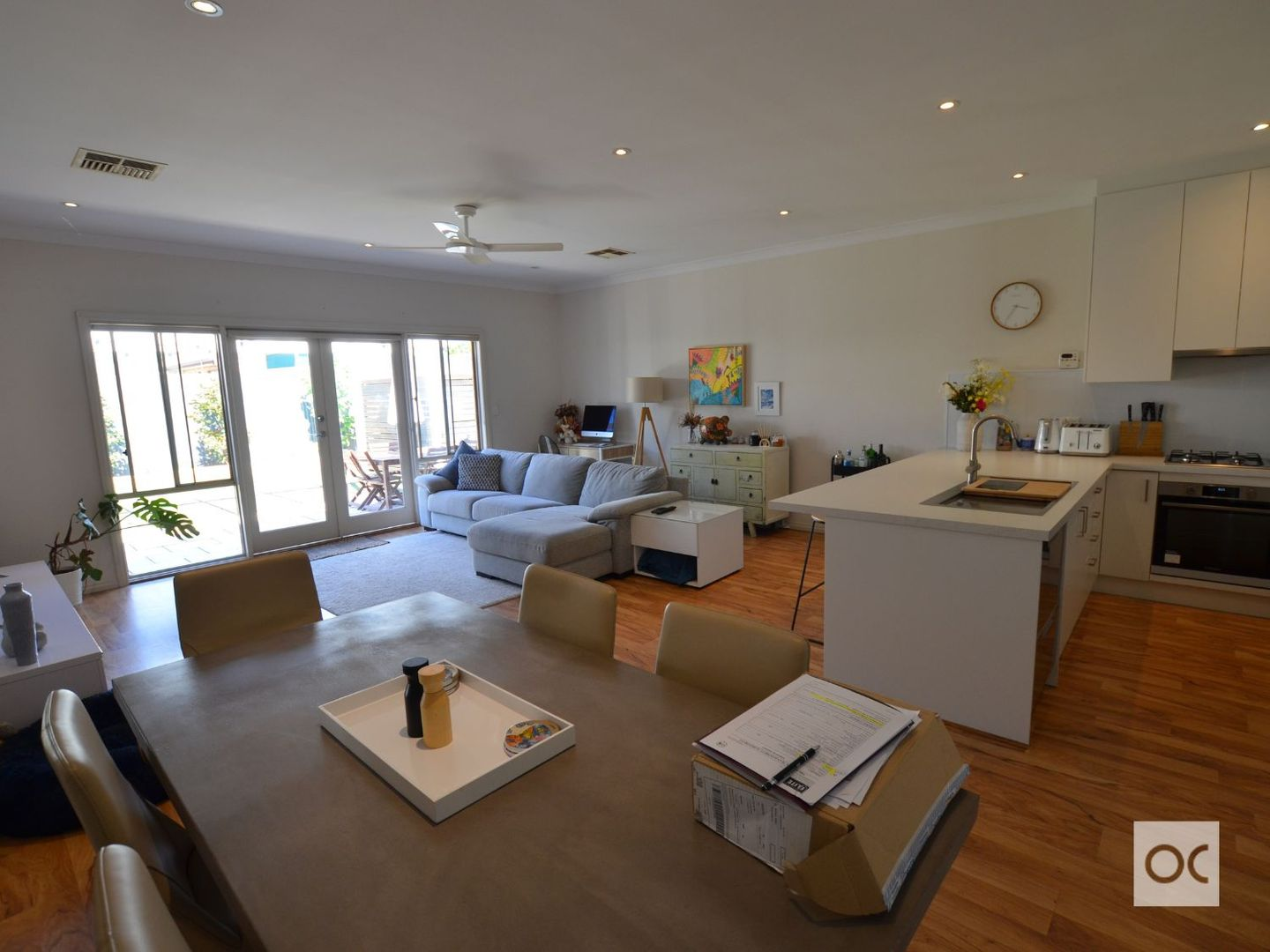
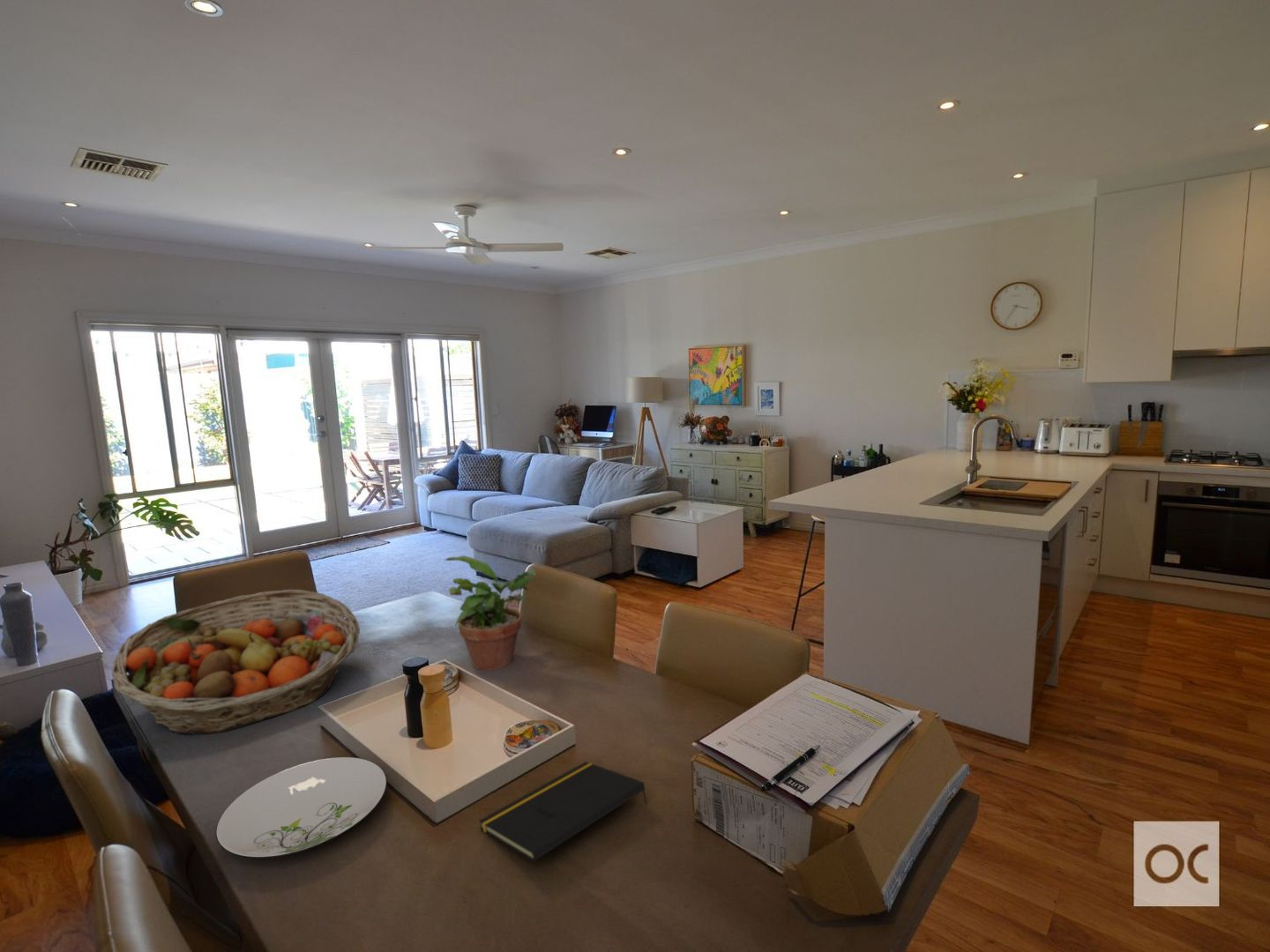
+ fruit basket [111,589,361,736]
+ notepad [478,761,648,862]
+ plate [215,756,388,859]
+ potted plant [444,554,536,671]
